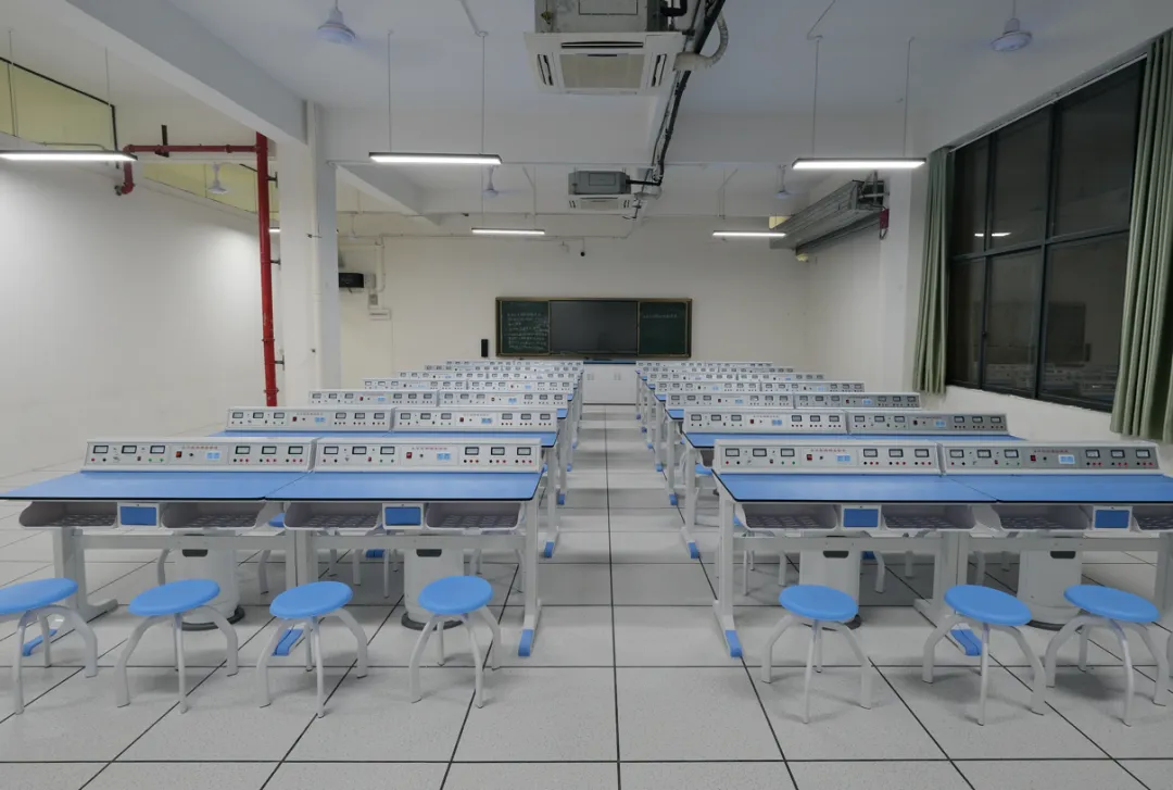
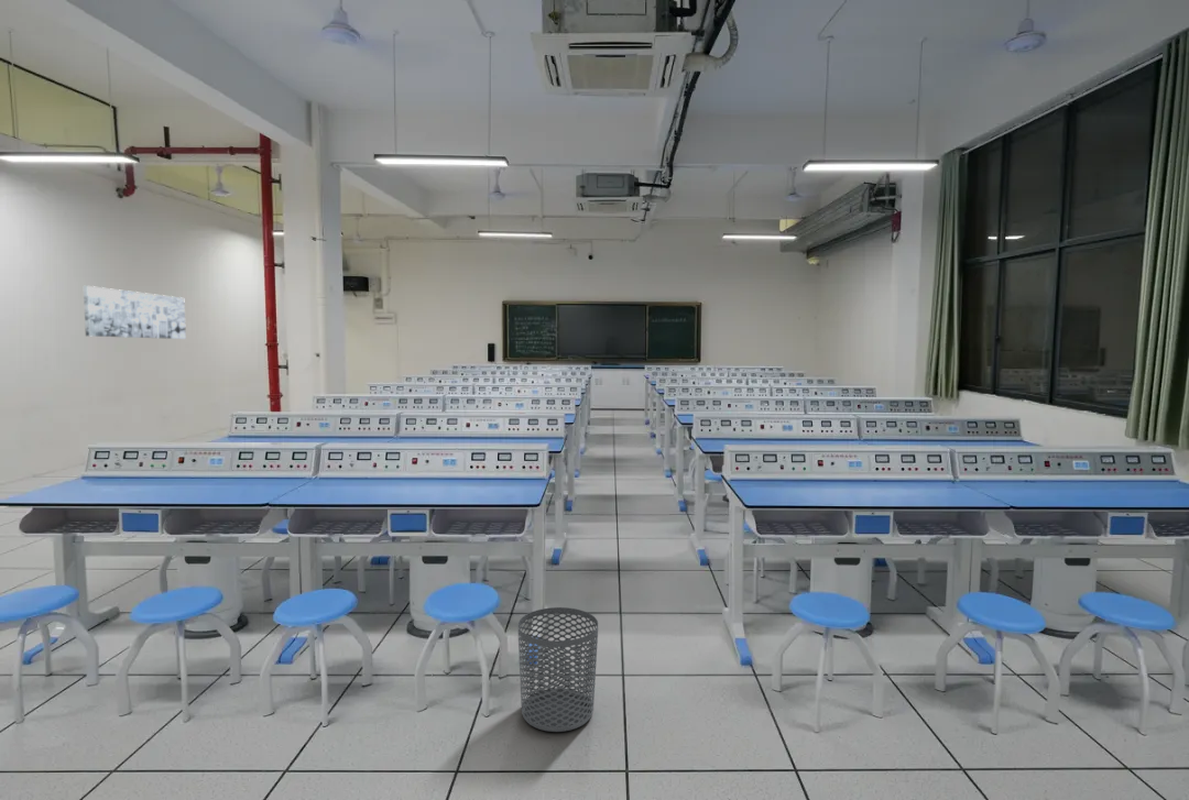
+ wall art [83,285,187,340]
+ waste bin [517,606,599,733]
